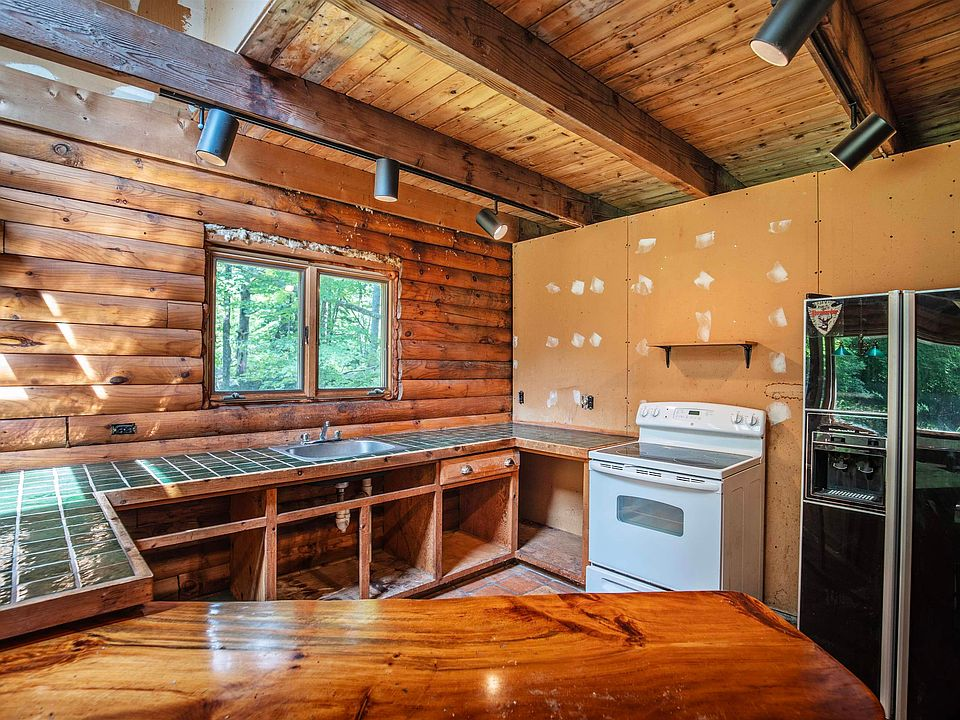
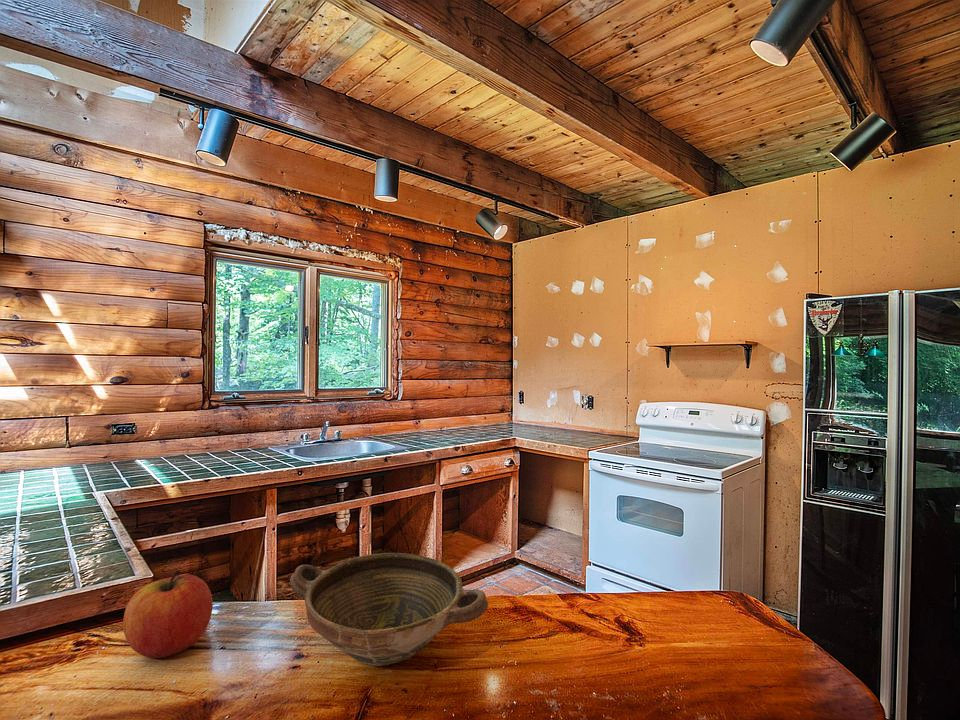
+ apple [122,569,214,659]
+ bowl [289,552,489,667]
